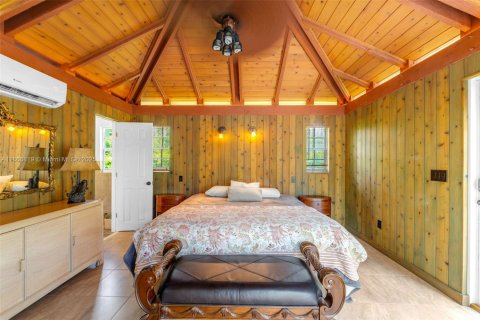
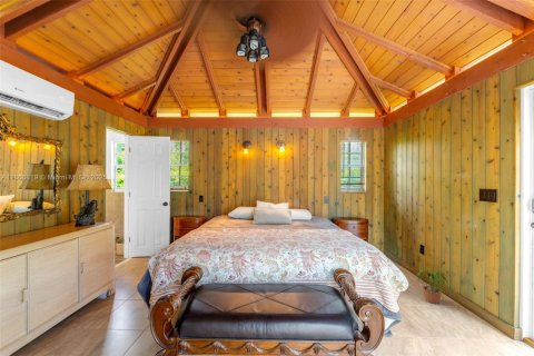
+ potted plant [416,268,449,305]
